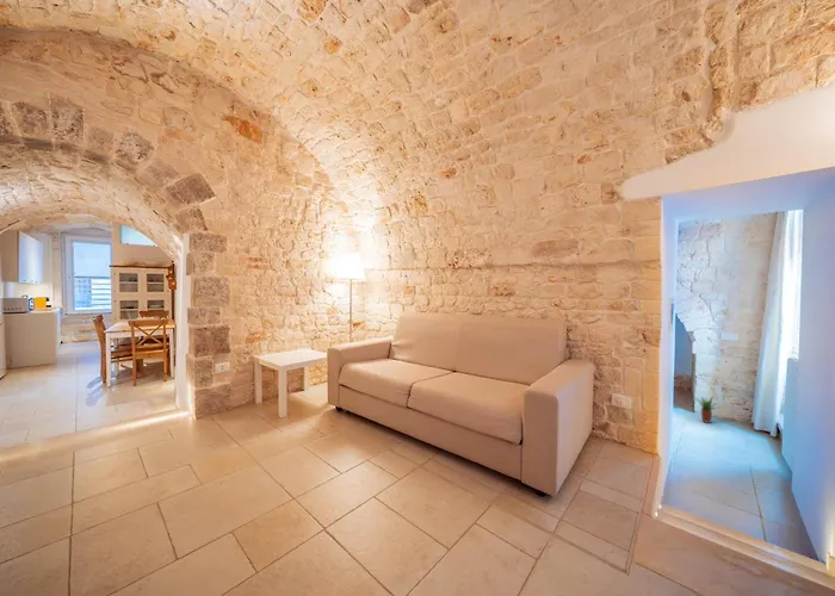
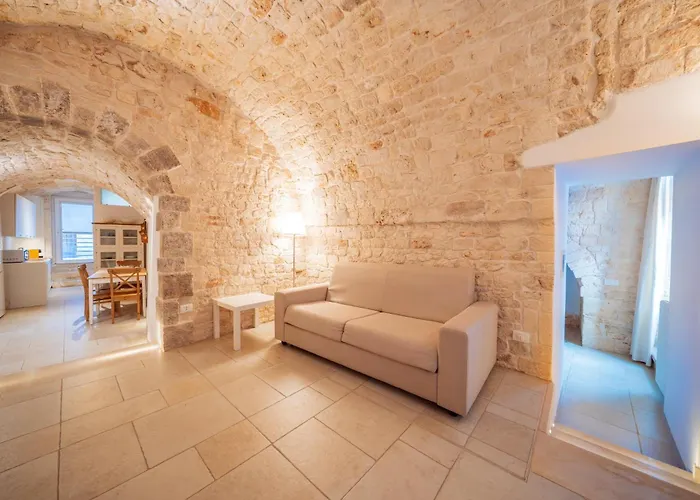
- potted plant [694,393,723,424]
